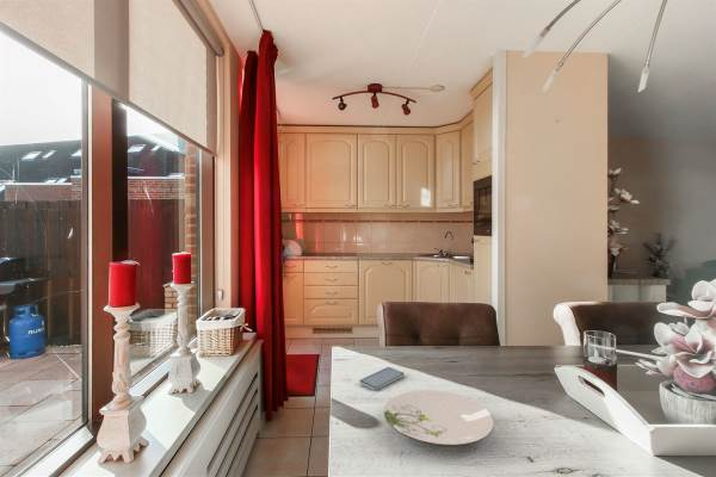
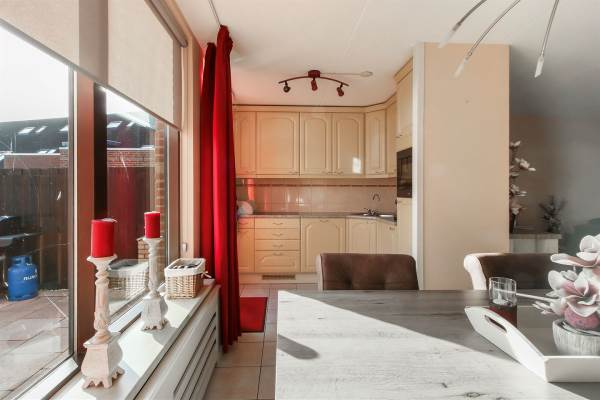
- smartphone [358,366,406,391]
- plate [383,389,495,447]
